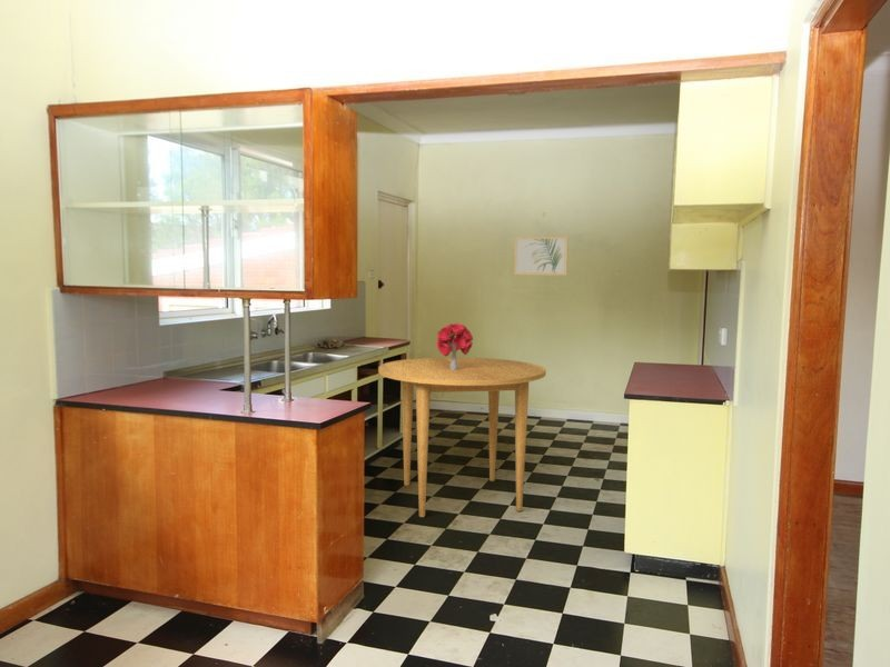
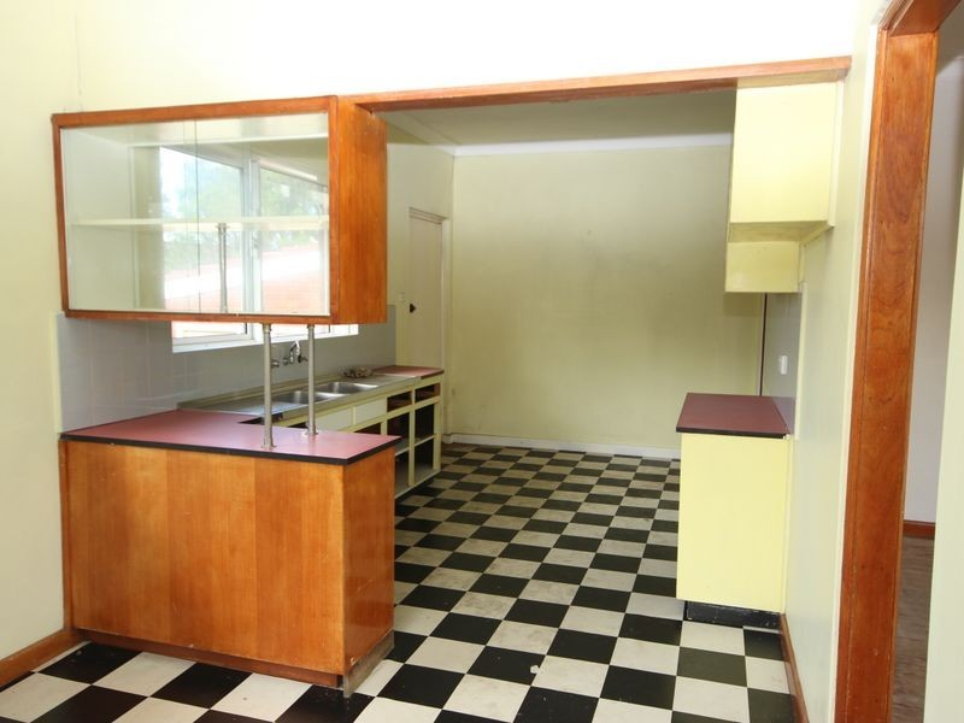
- wall art [513,236,570,277]
- bouquet [435,322,474,370]
- dining table [377,356,547,518]
